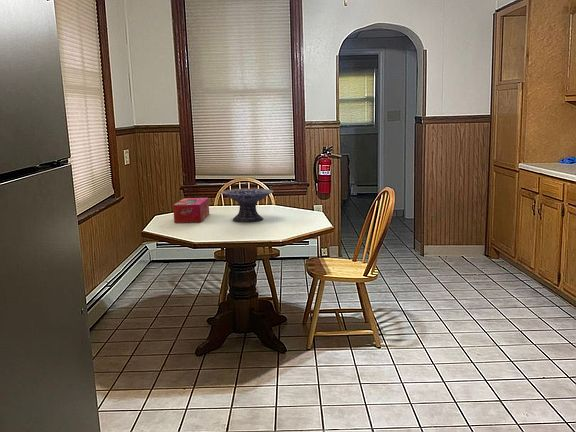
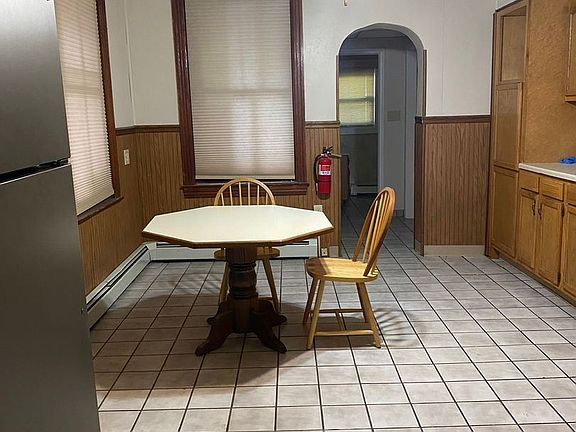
- tissue box [172,197,210,224]
- decorative bowl [220,188,275,223]
